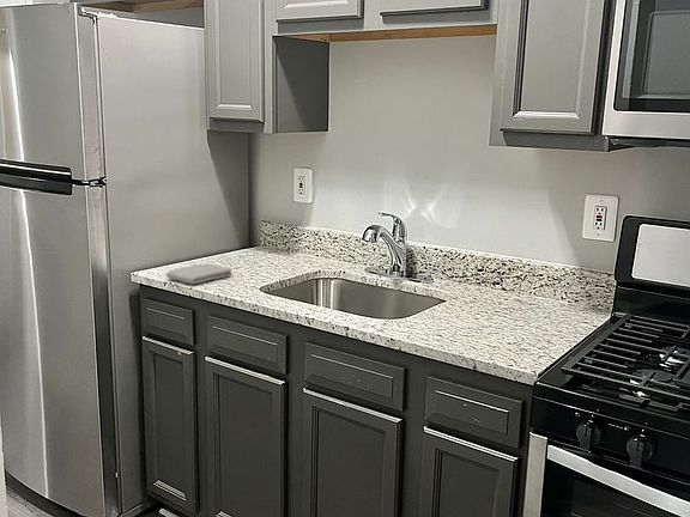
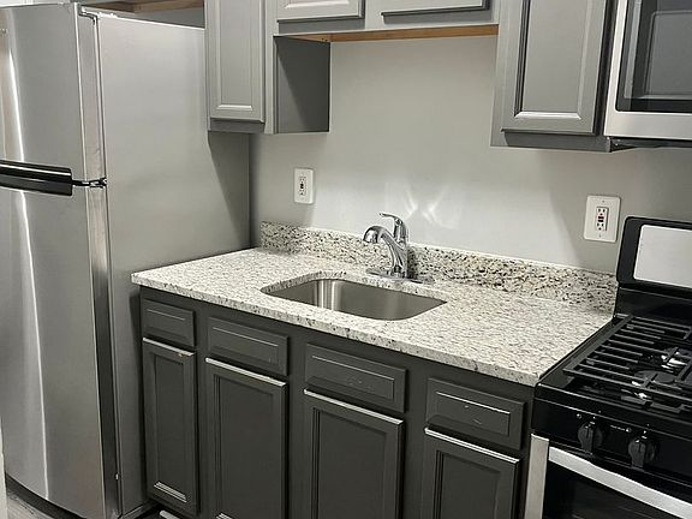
- washcloth [165,262,234,285]
